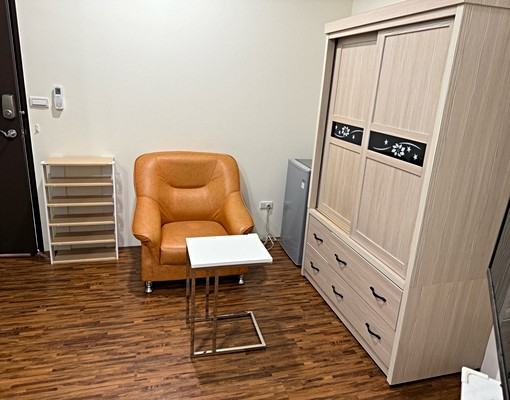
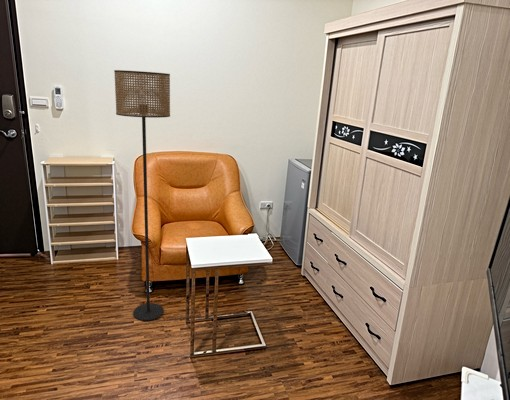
+ floor lamp [113,69,171,322]
